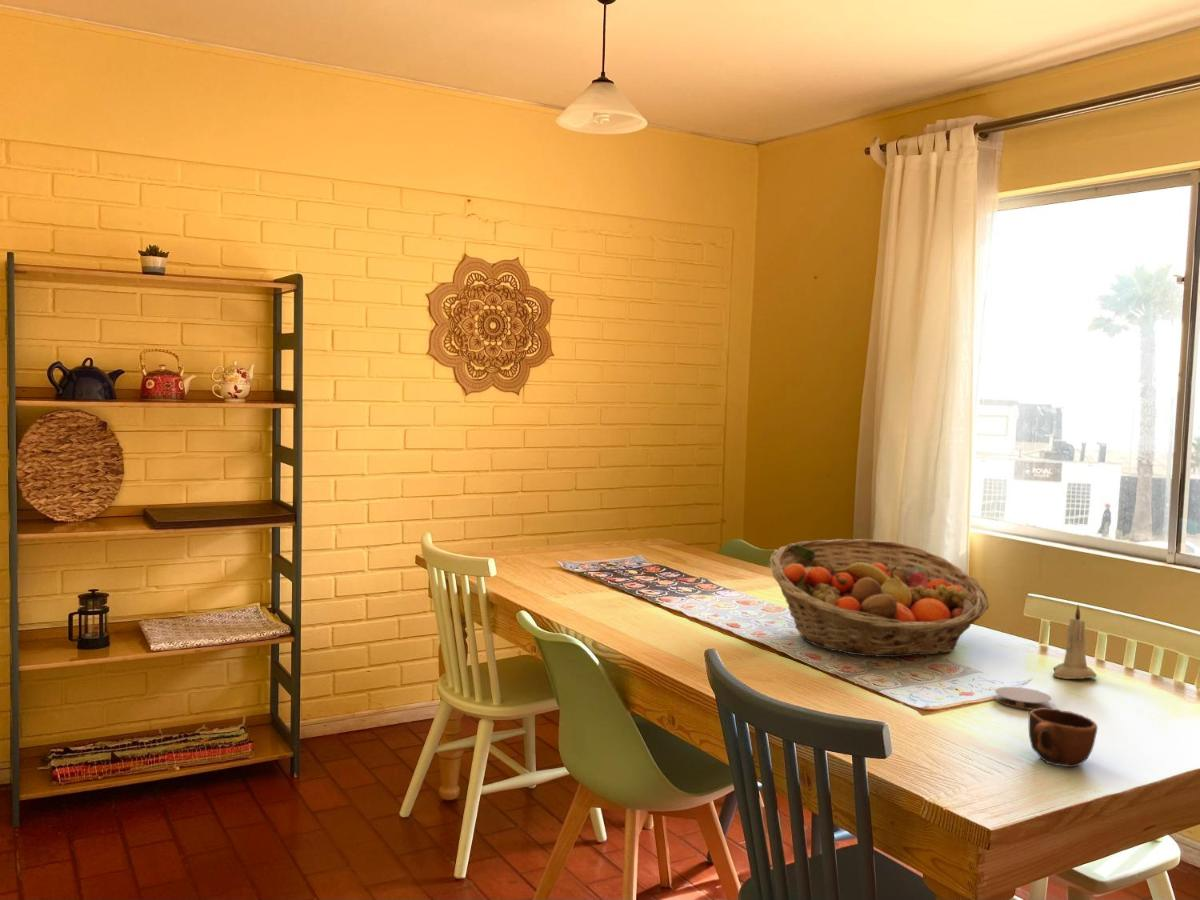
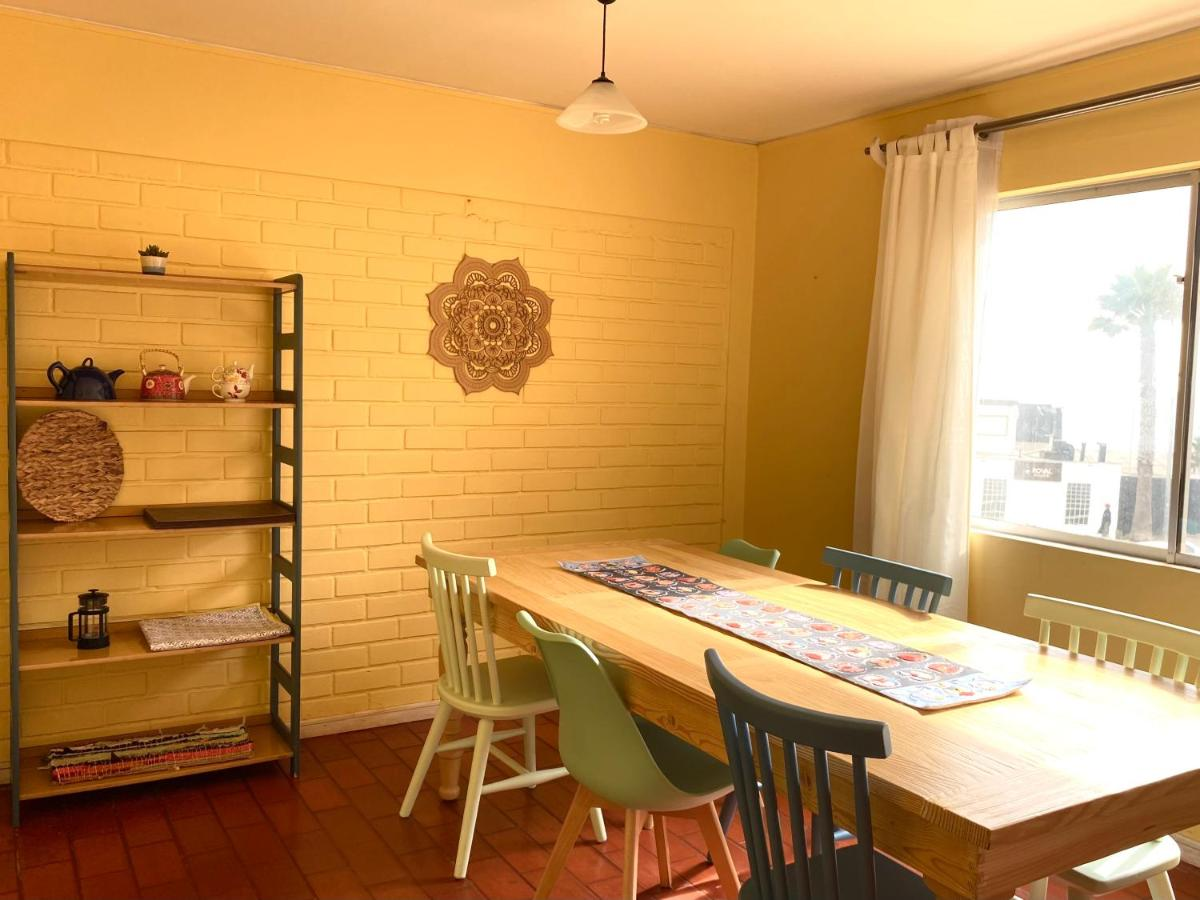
- candle [1052,604,1098,680]
- mug [1028,707,1099,768]
- fruit basket [769,538,990,658]
- coaster [994,686,1053,710]
